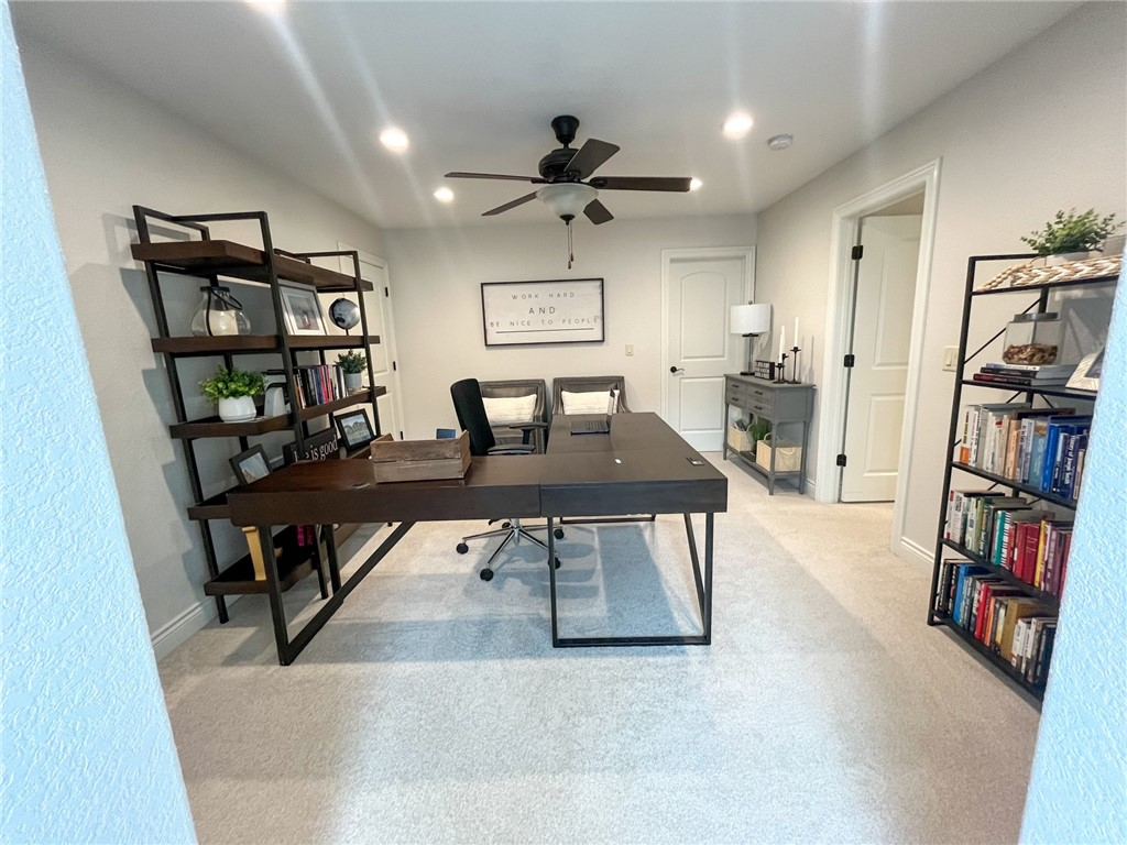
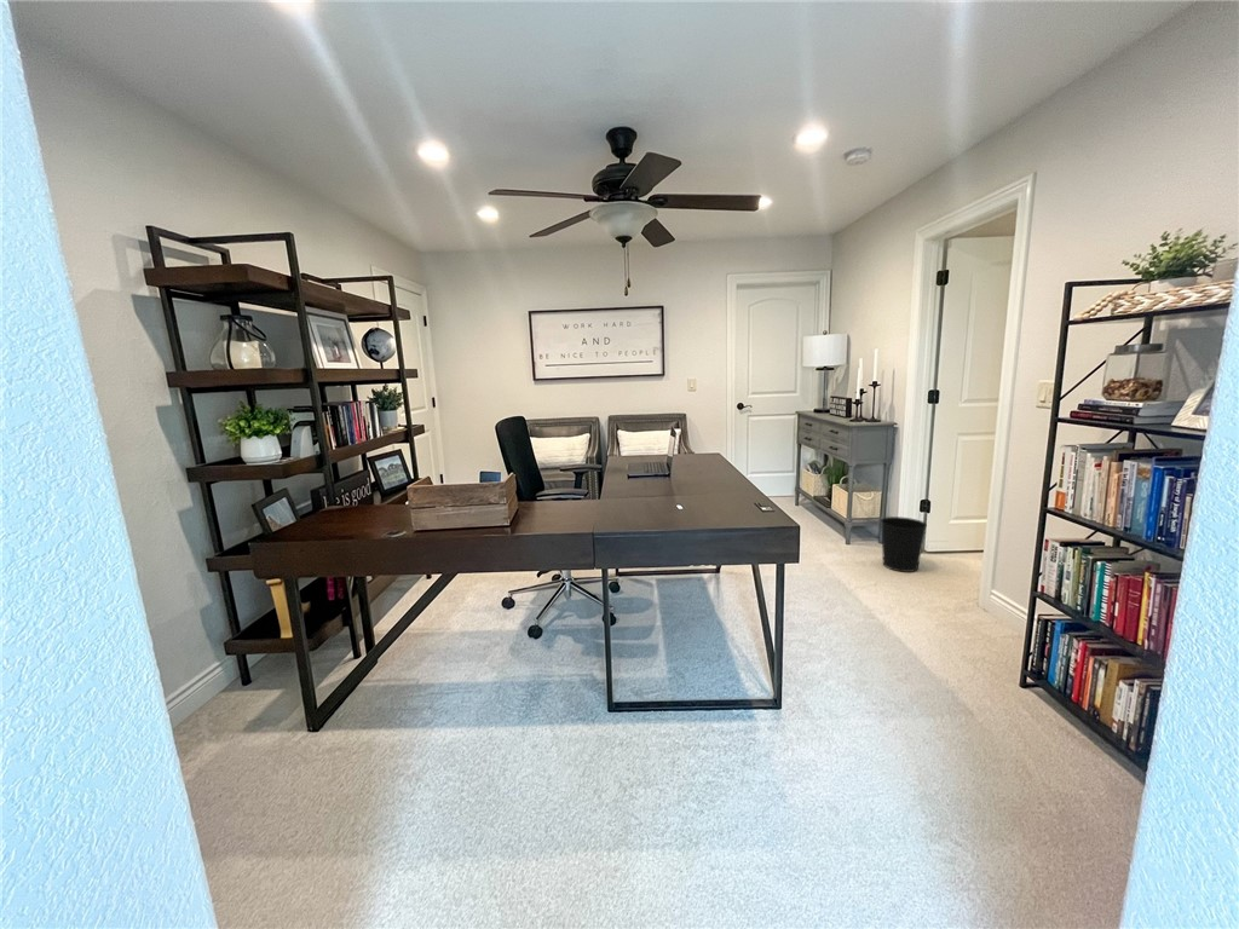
+ wastebasket [880,515,928,573]
